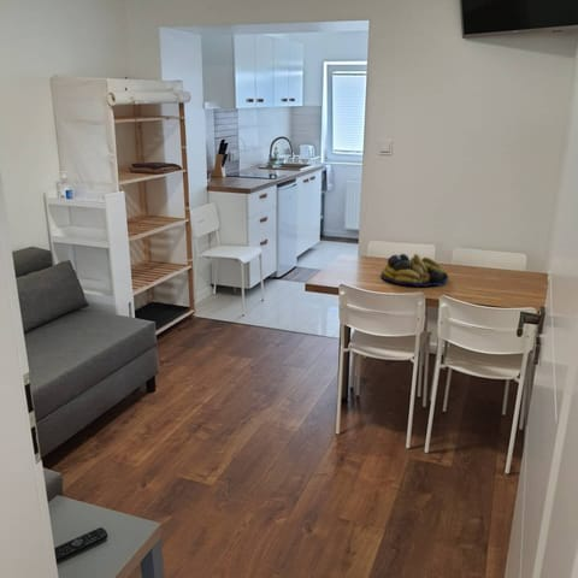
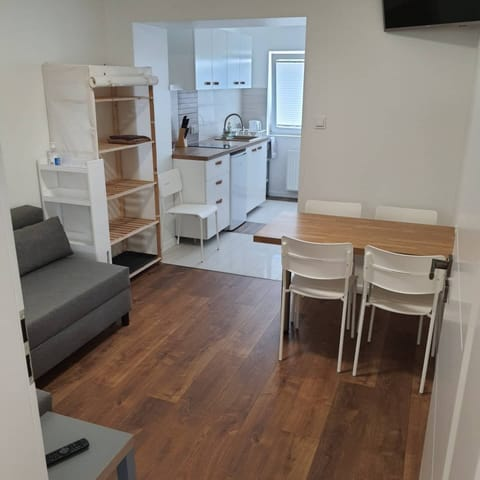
- fruit bowl [379,253,450,288]
